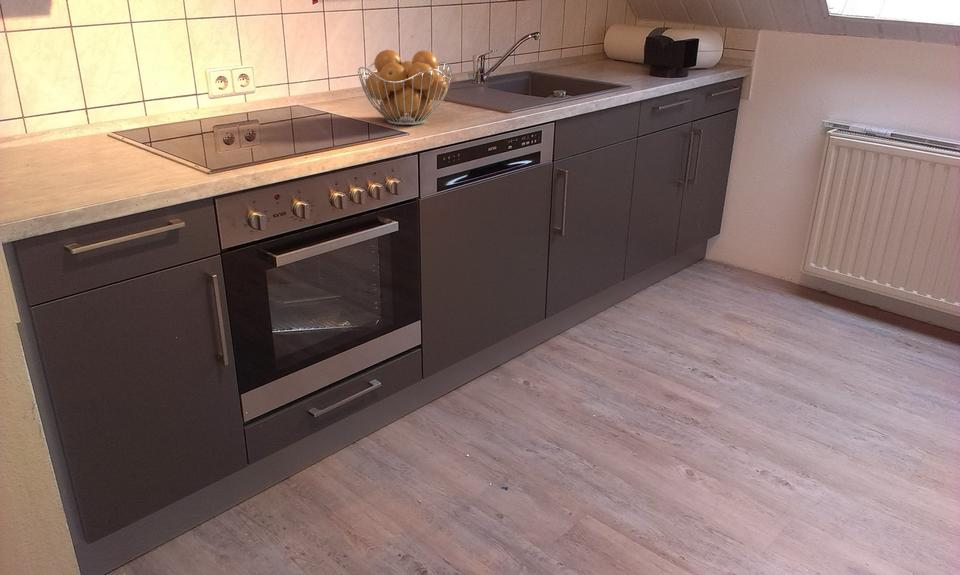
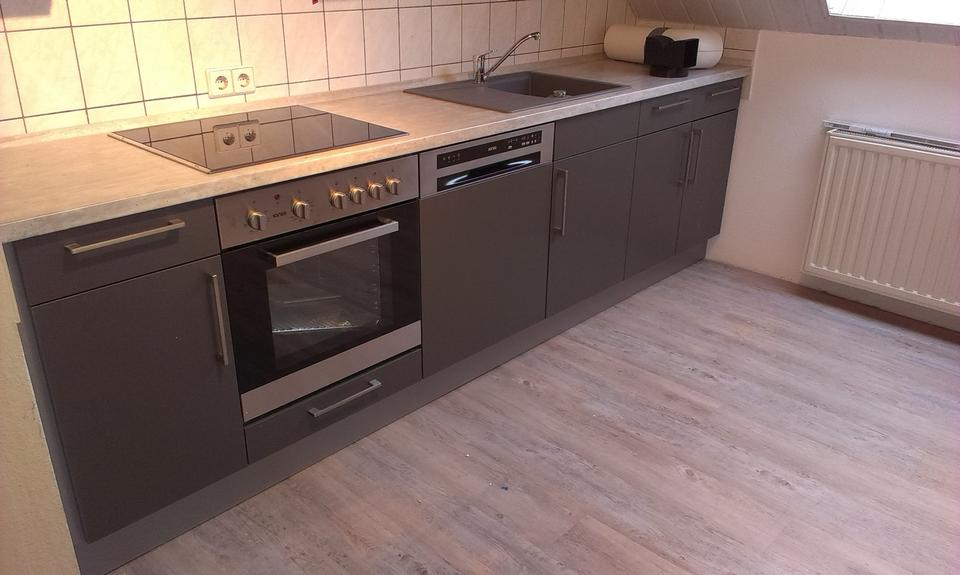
- fruit basket [357,49,453,126]
